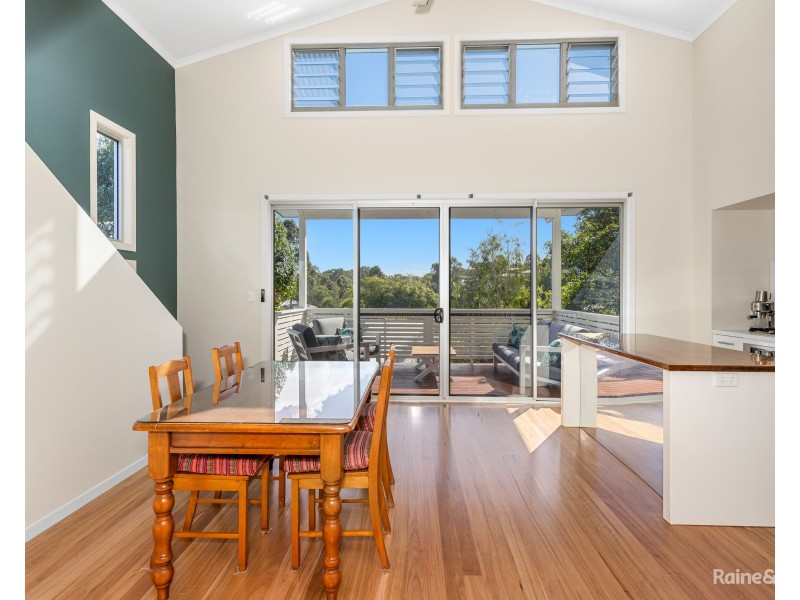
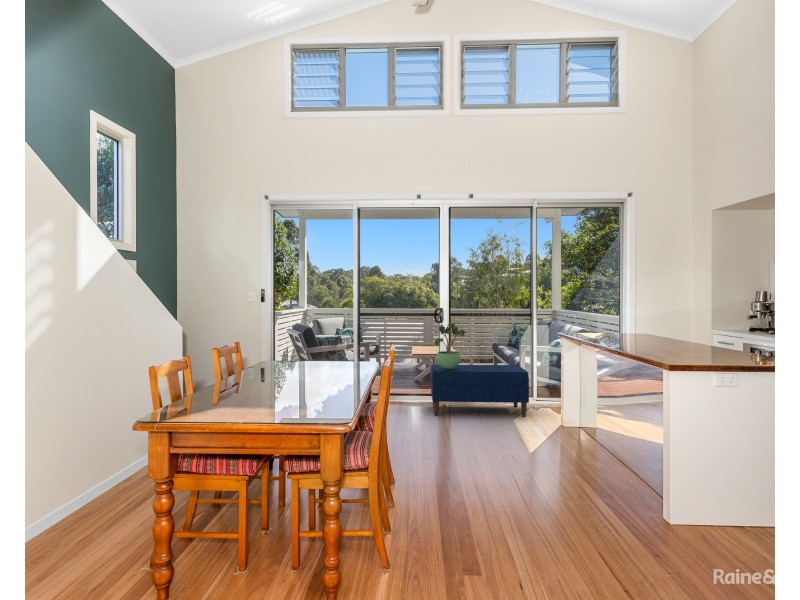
+ potted plant [433,322,466,370]
+ bench [430,363,530,418]
